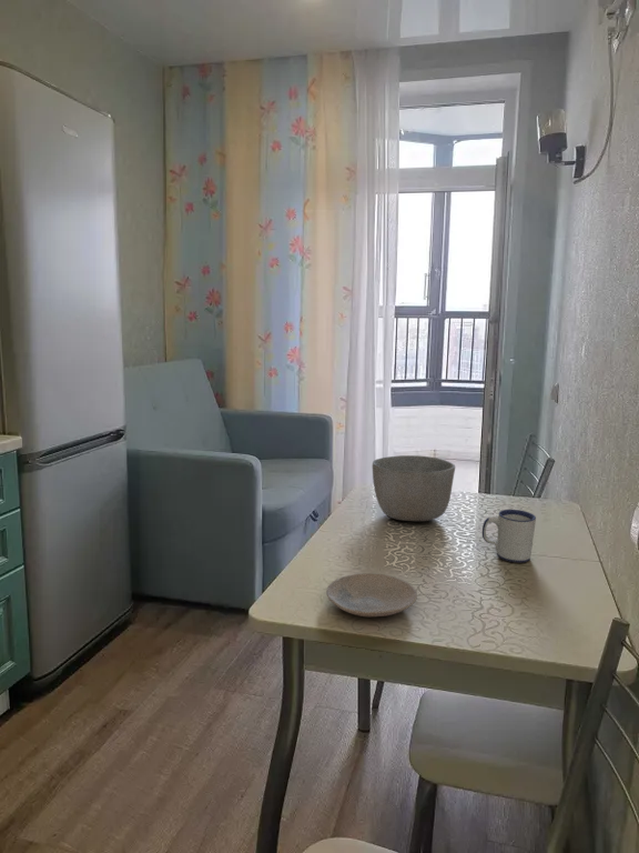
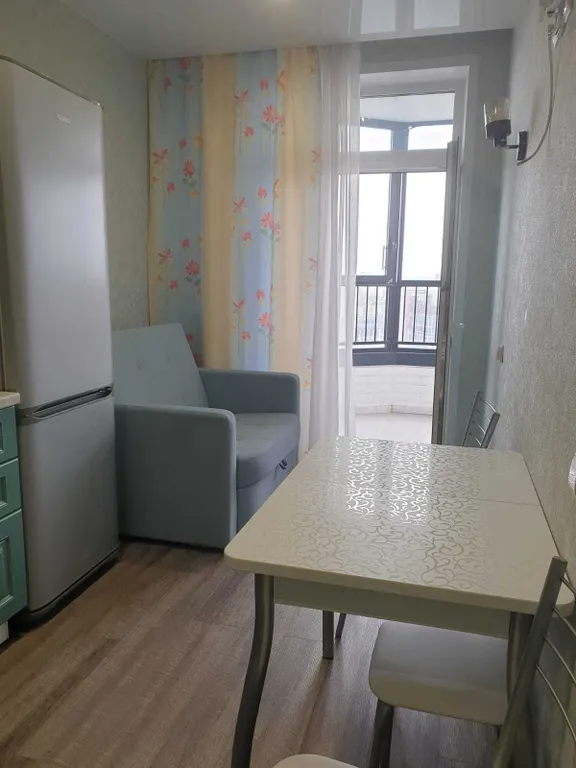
- plate [325,572,418,618]
- bowl [372,454,456,522]
- mug [481,509,537,564]
